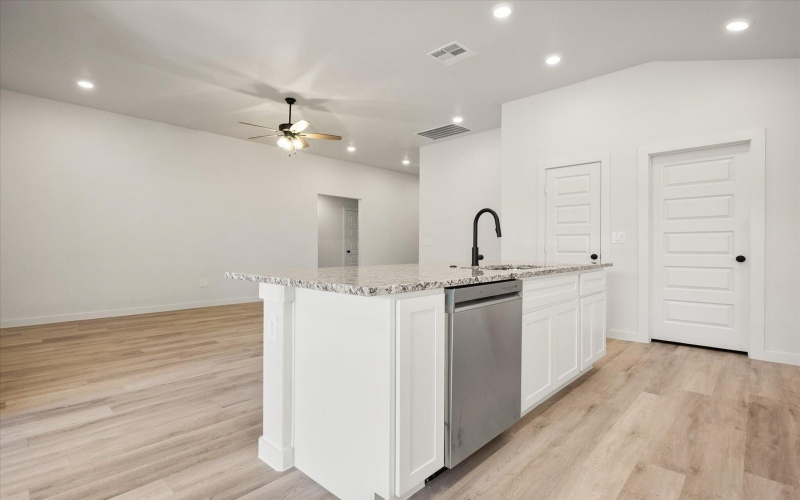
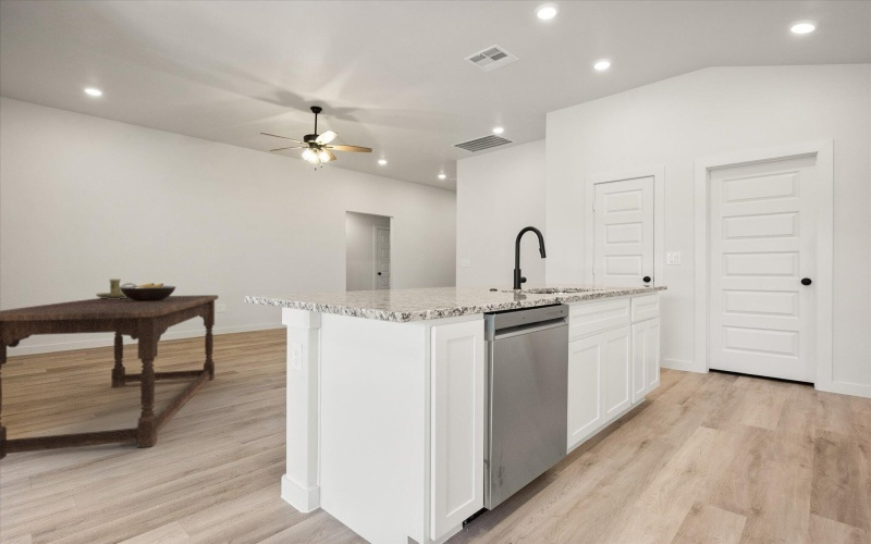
+ candle holder [95,279,137,299]
+ dining table [0,294,219,461]
+ fruit bowl [120,282,177,301]
